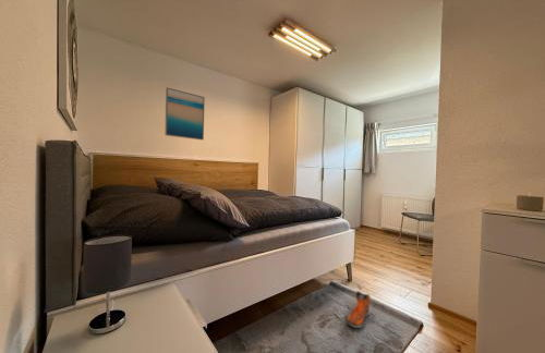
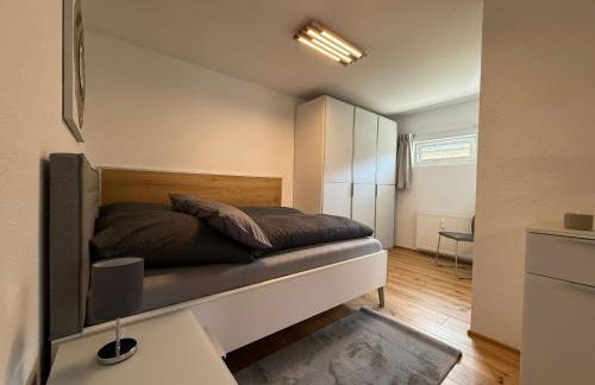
- wall art [164,86,206,141]
- sneaker [346,290,372,329]
